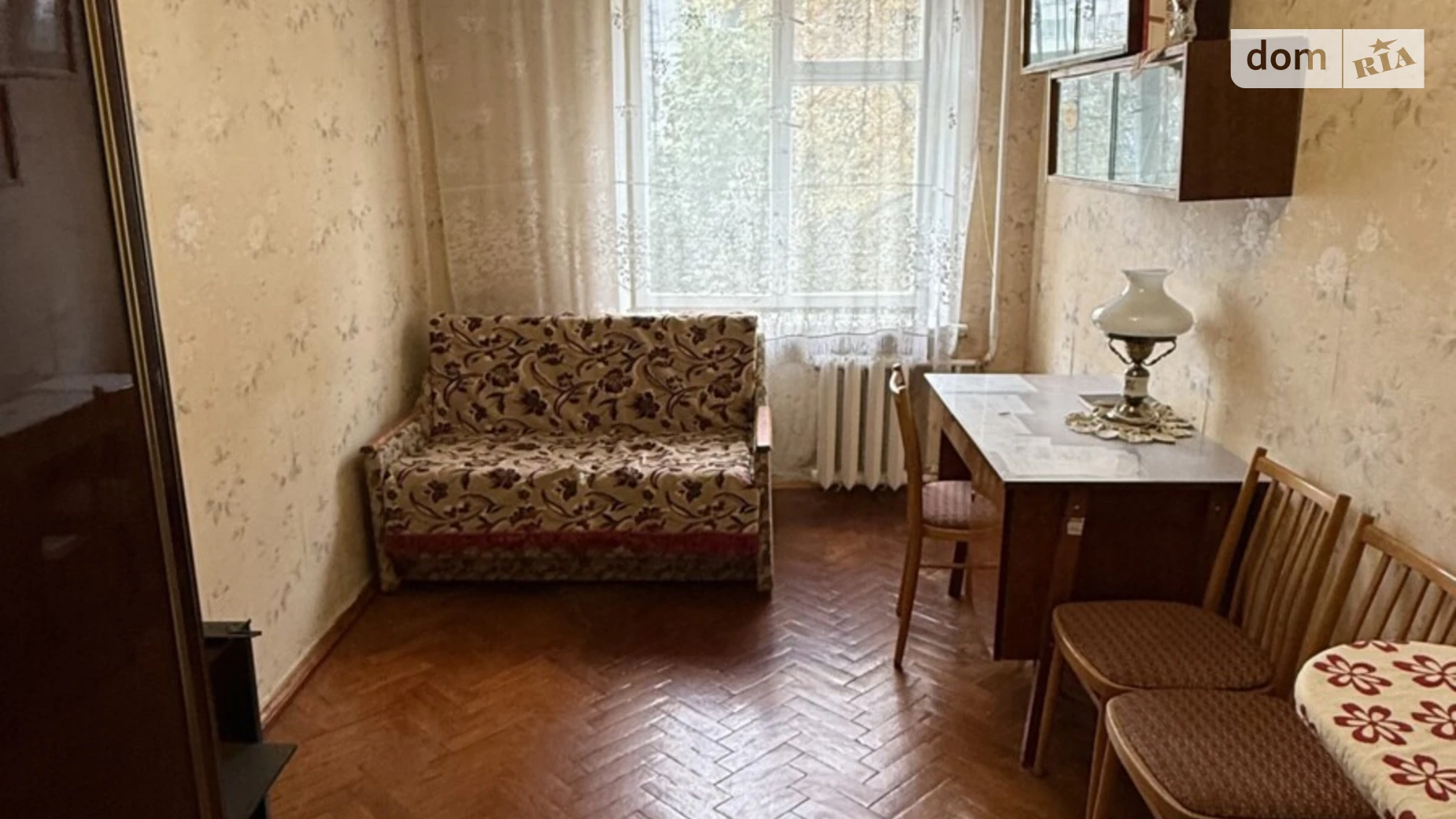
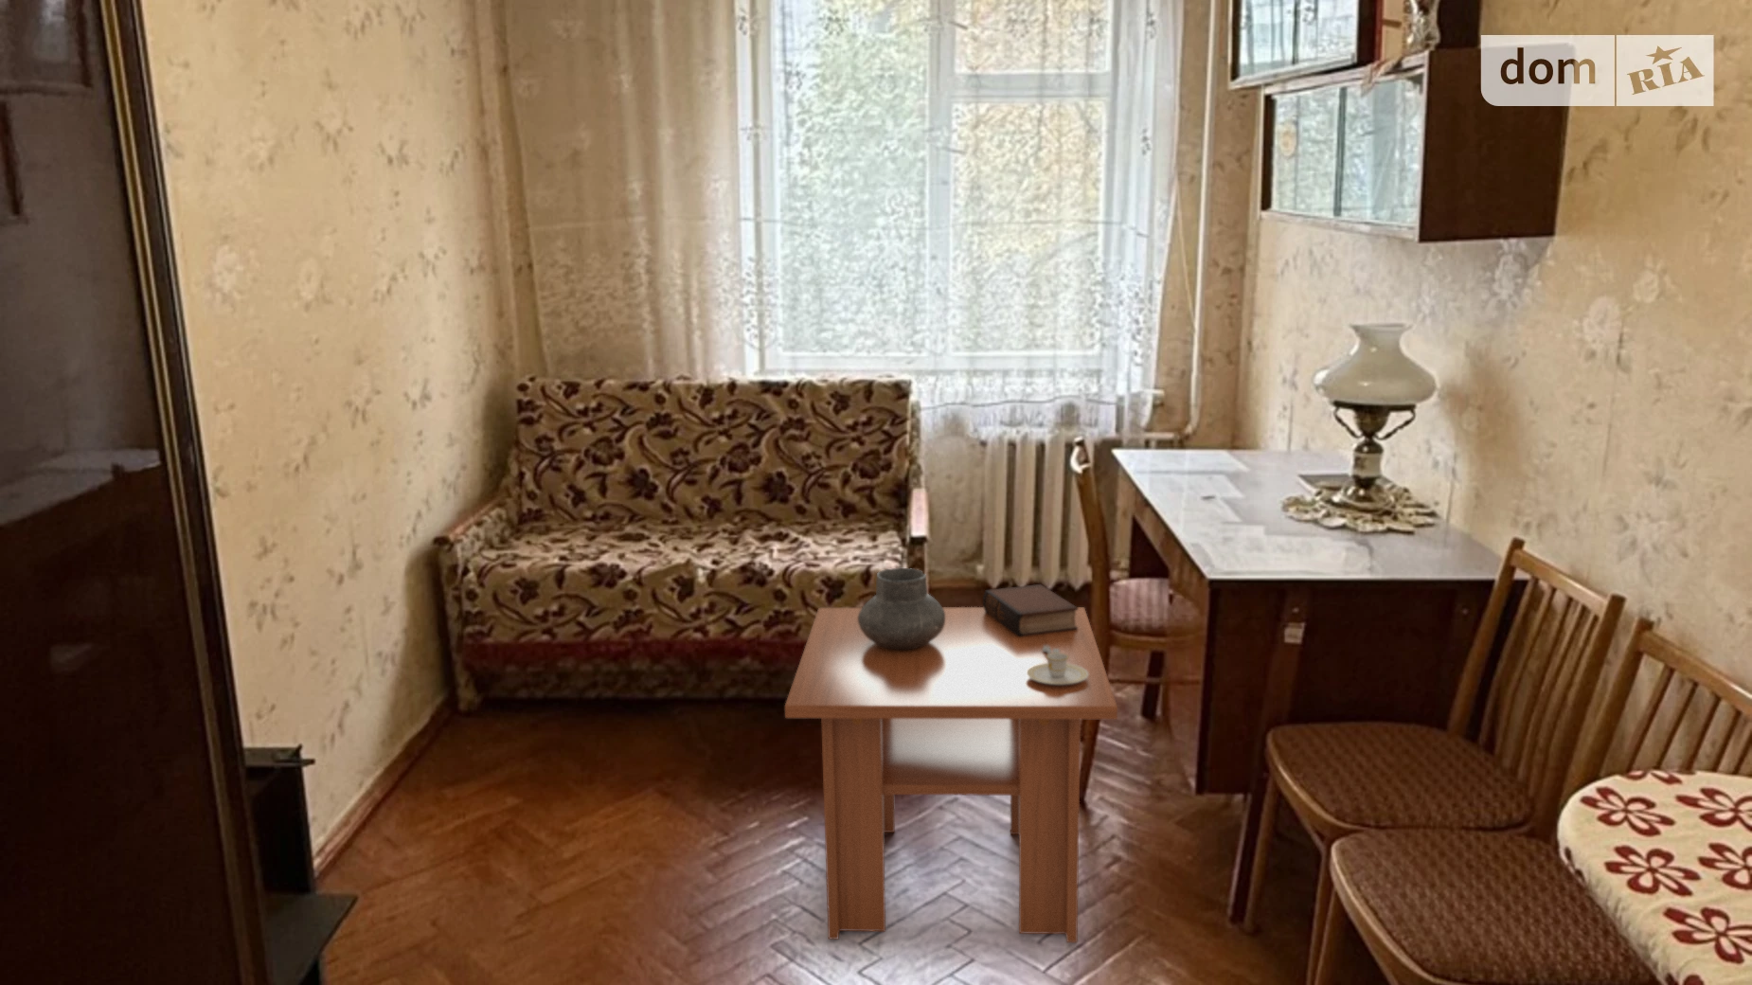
+ vase [858,568,945,649]
+ book [982,583,1078,637]
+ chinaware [1026,643,1088,684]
+ coffee table [785,606,1118,943]
